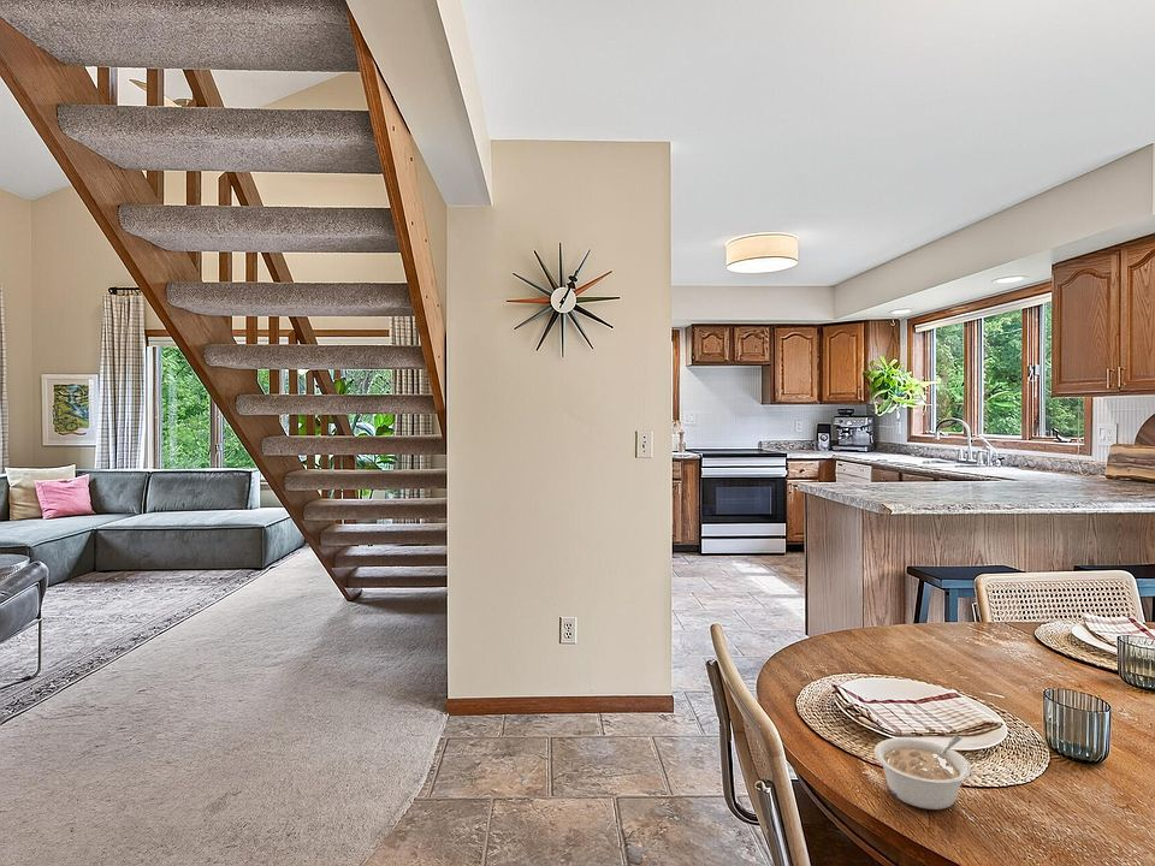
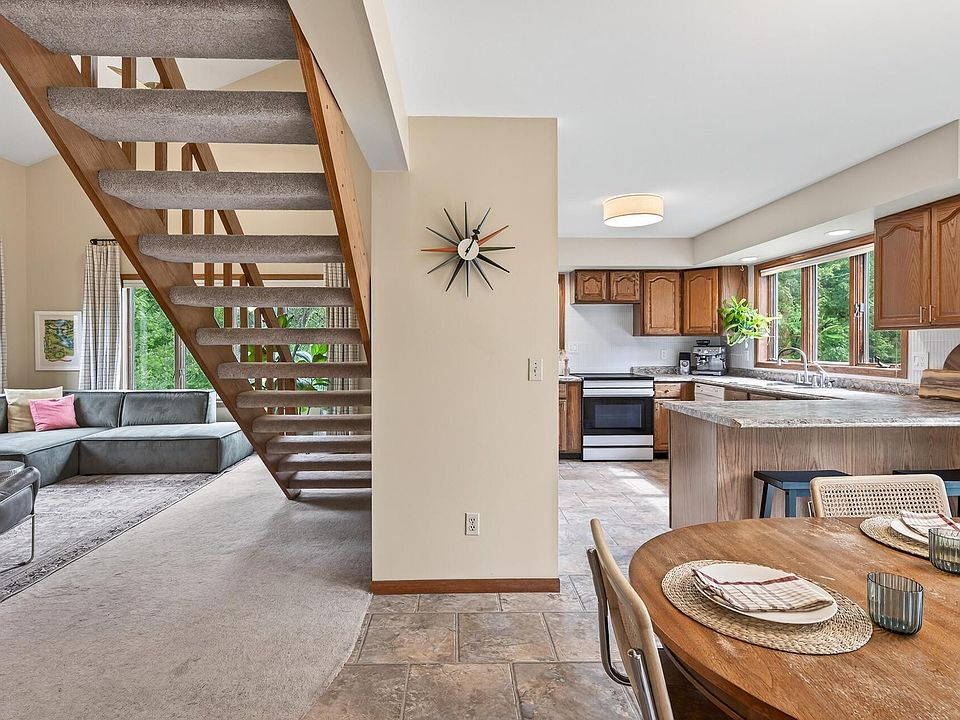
- legume [873,735,972,811]
